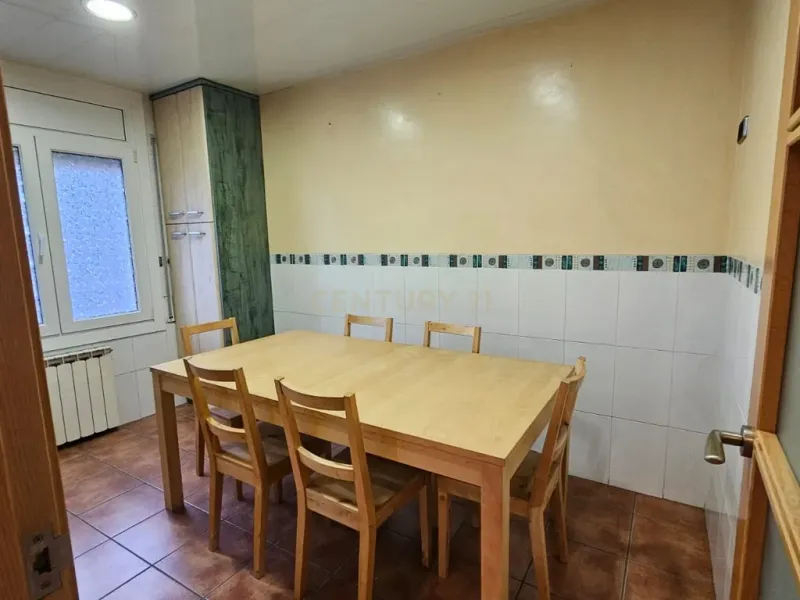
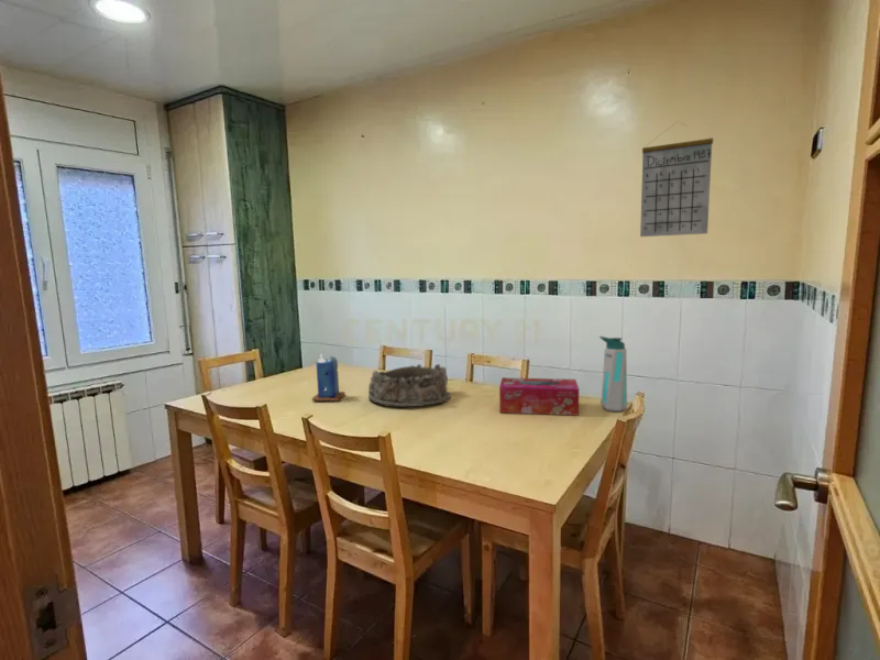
+ calendar [639,120,714,238]
+ tissue box [498,376,580,416]
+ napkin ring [367,363,451,408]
+ water bottle [598,336,628,413]
+ candle [311,353,346,403]
